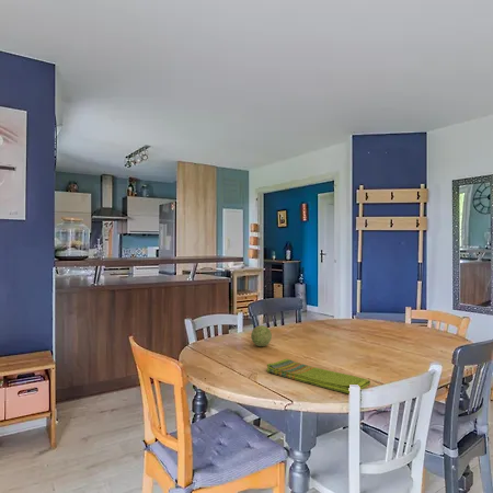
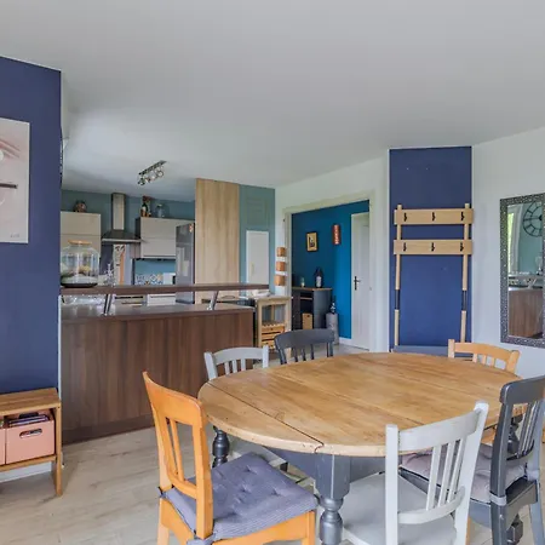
- dish towel [266,358,371,394]
- decorative ball [250,324,273,347]
